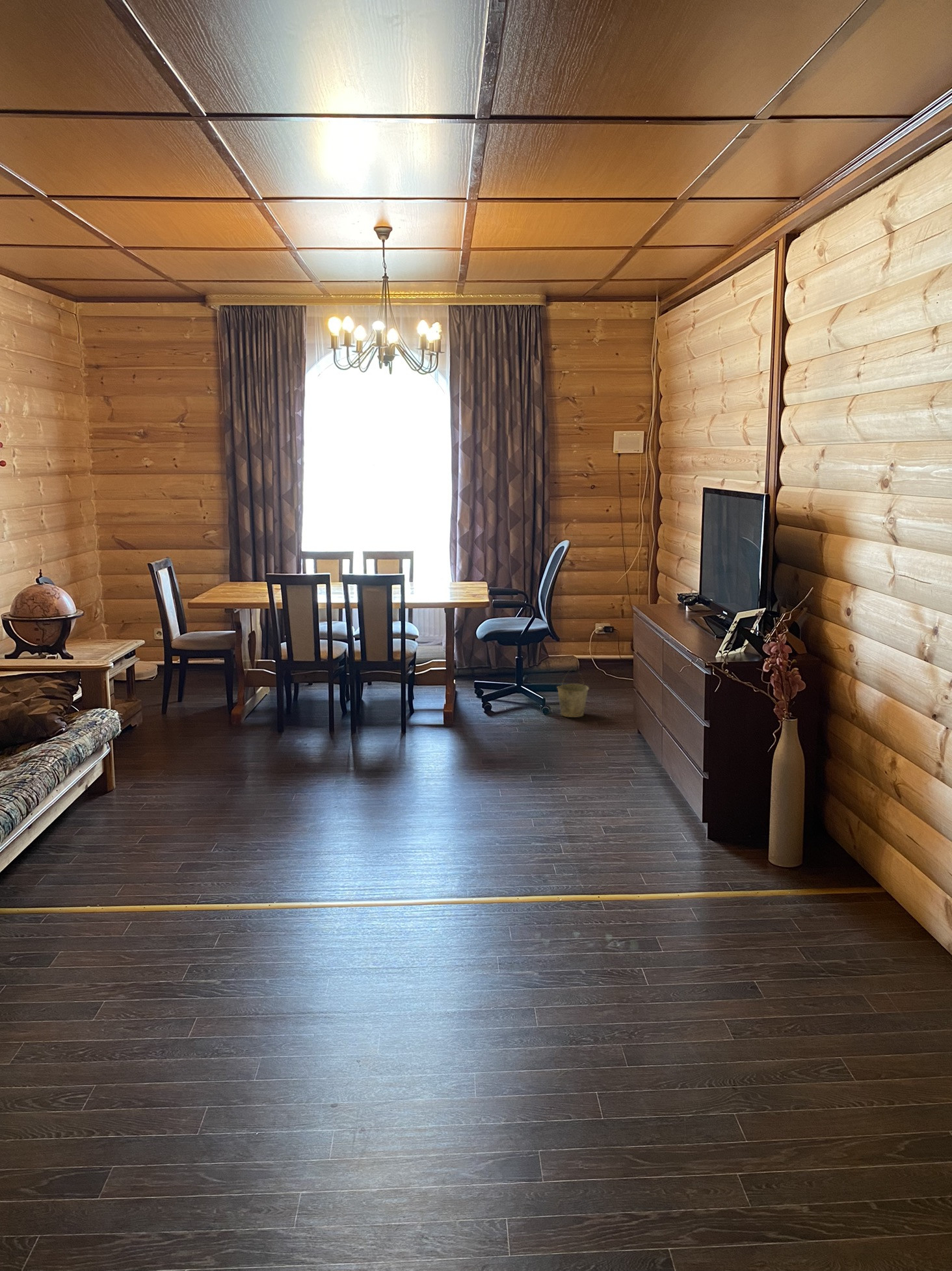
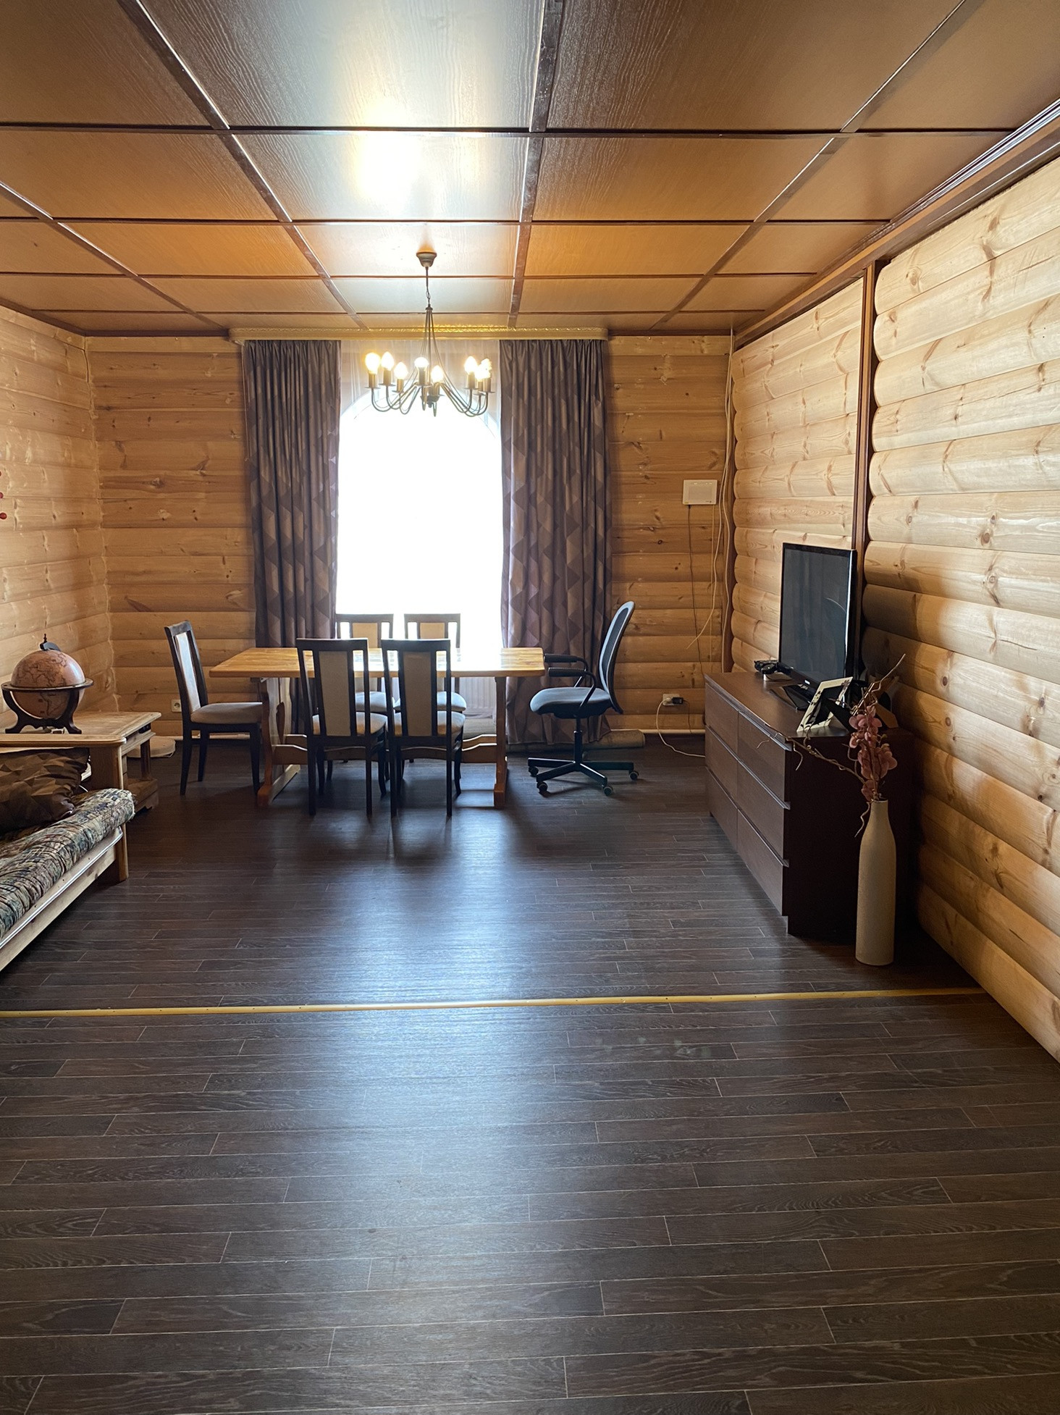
- bucket [556,667,589,718]
